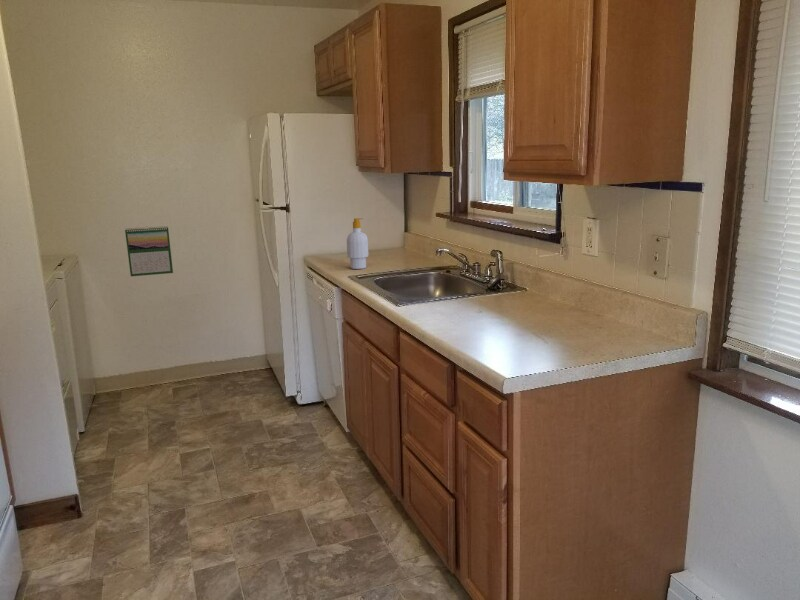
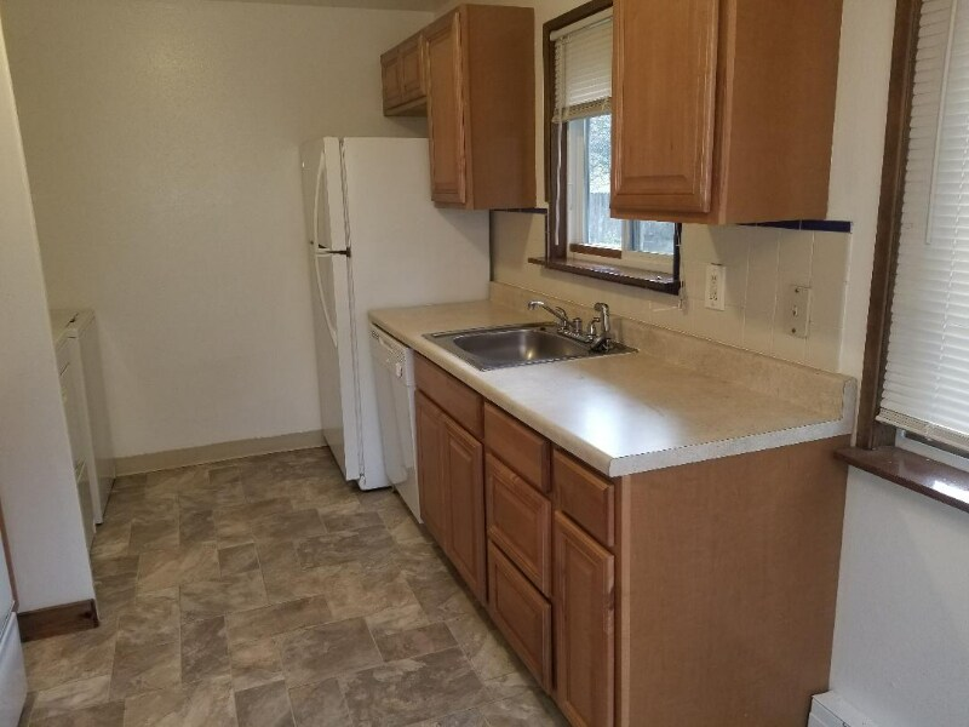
- calendar [124,225,174,277]
- soap bottle [346,217,369,270]
